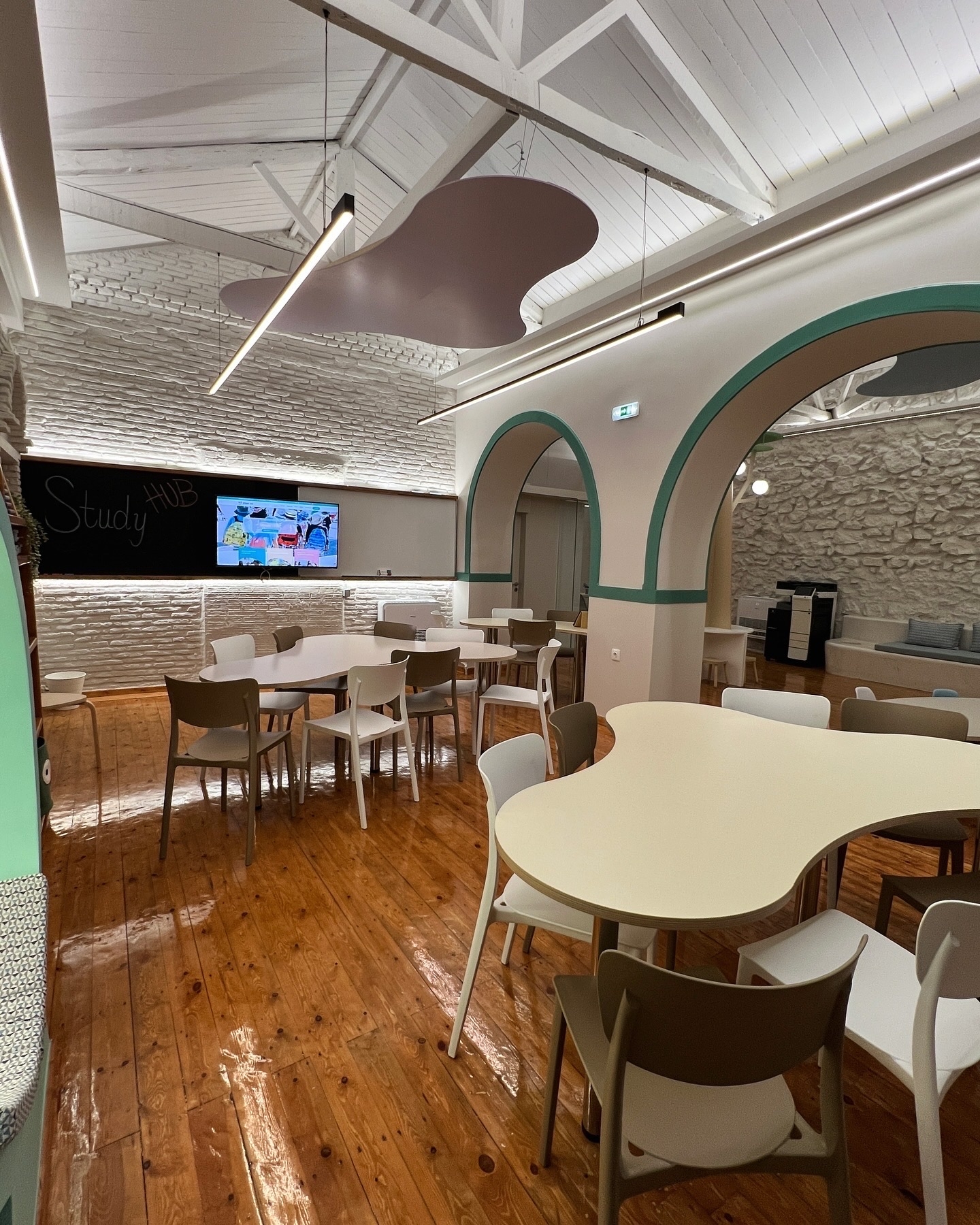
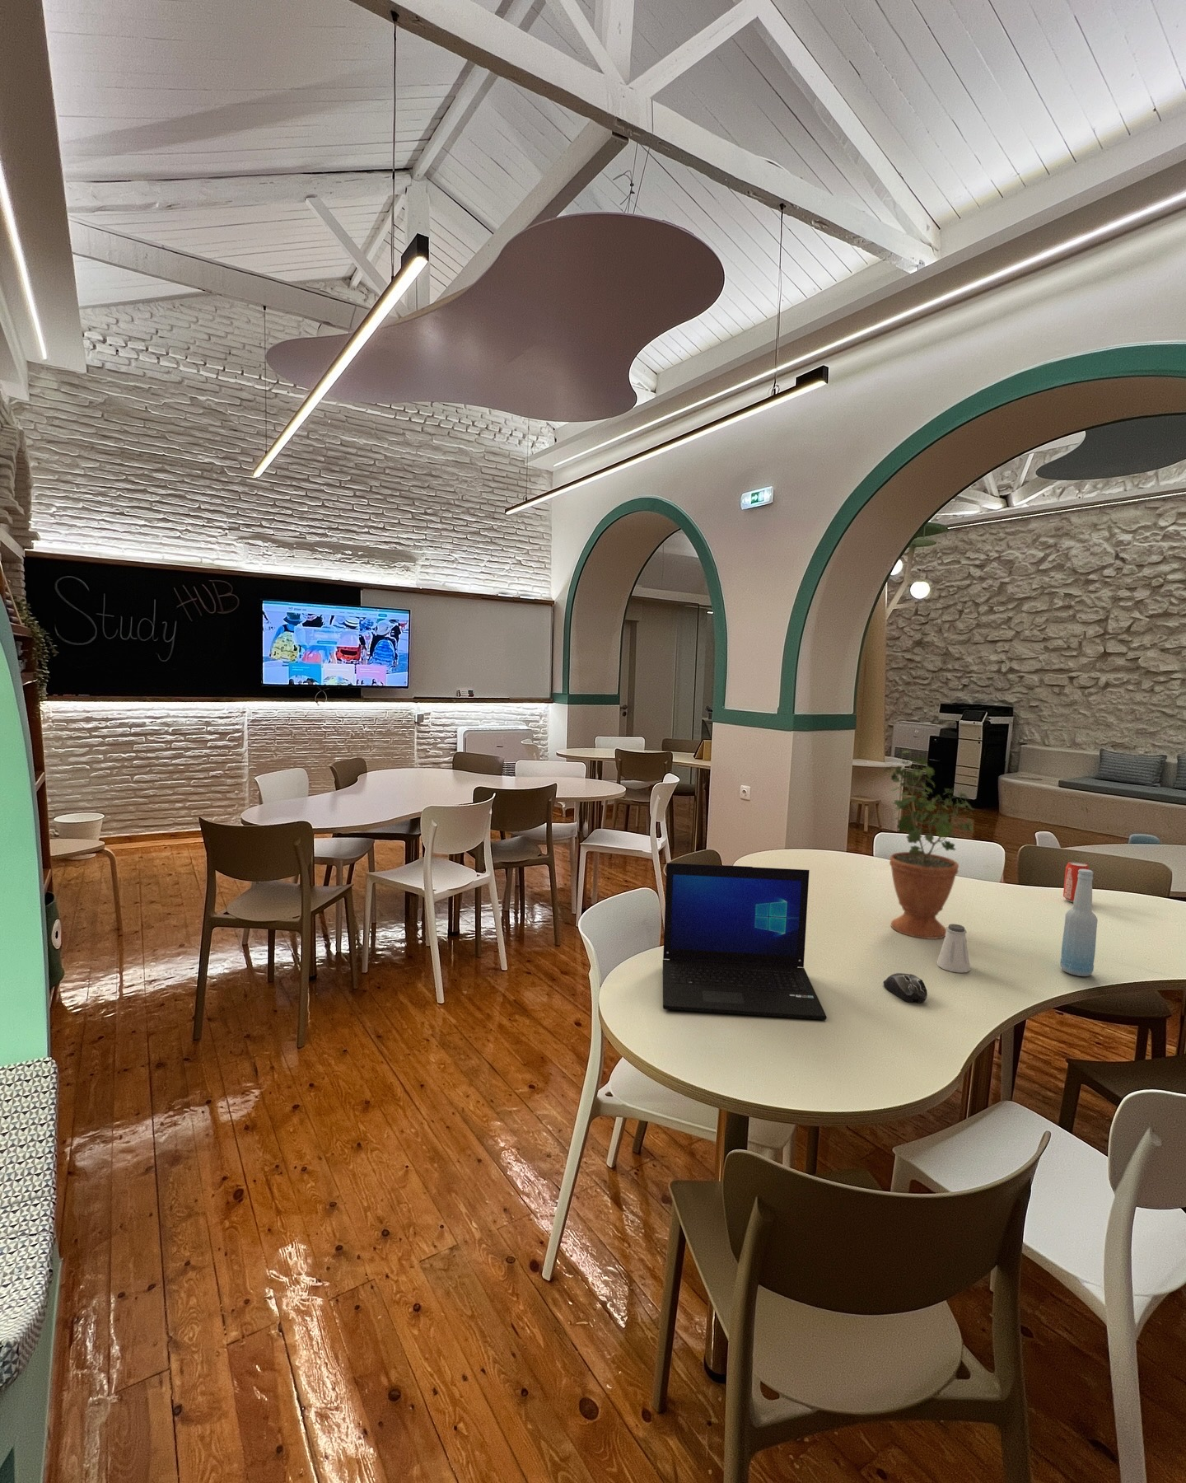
+ laptop [662,862,827,1021]
+ beverage can [1063,861,1089,903]
+ potted plant [879,749,975,941]
+ bottle [1059,869,1099,977]
+ computer mouse [883,972,928,1004]
+ saltshaker [937,924,971,973]
